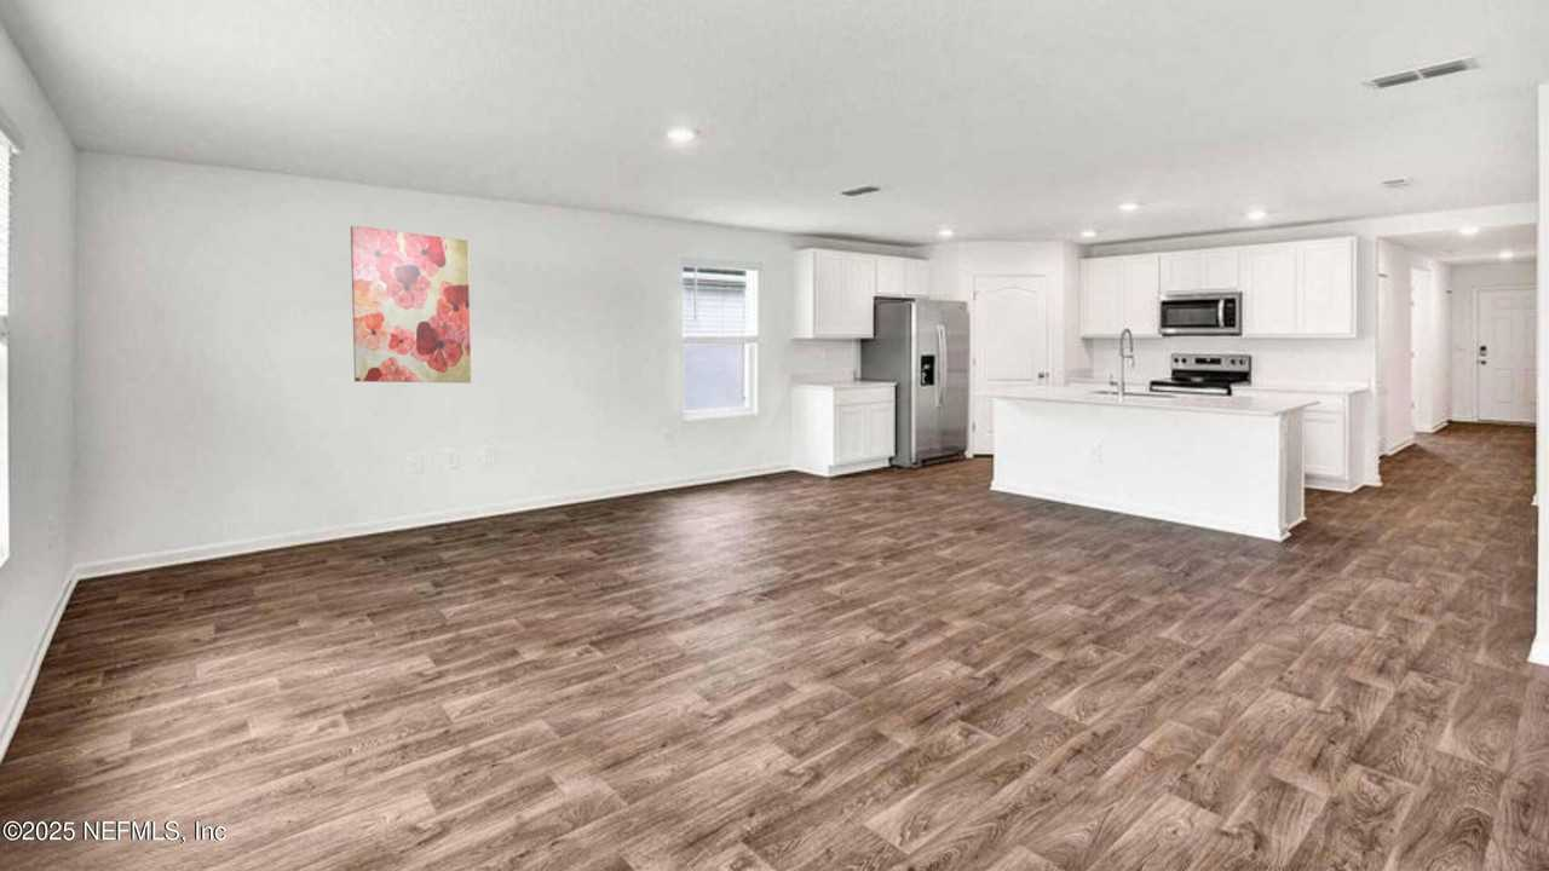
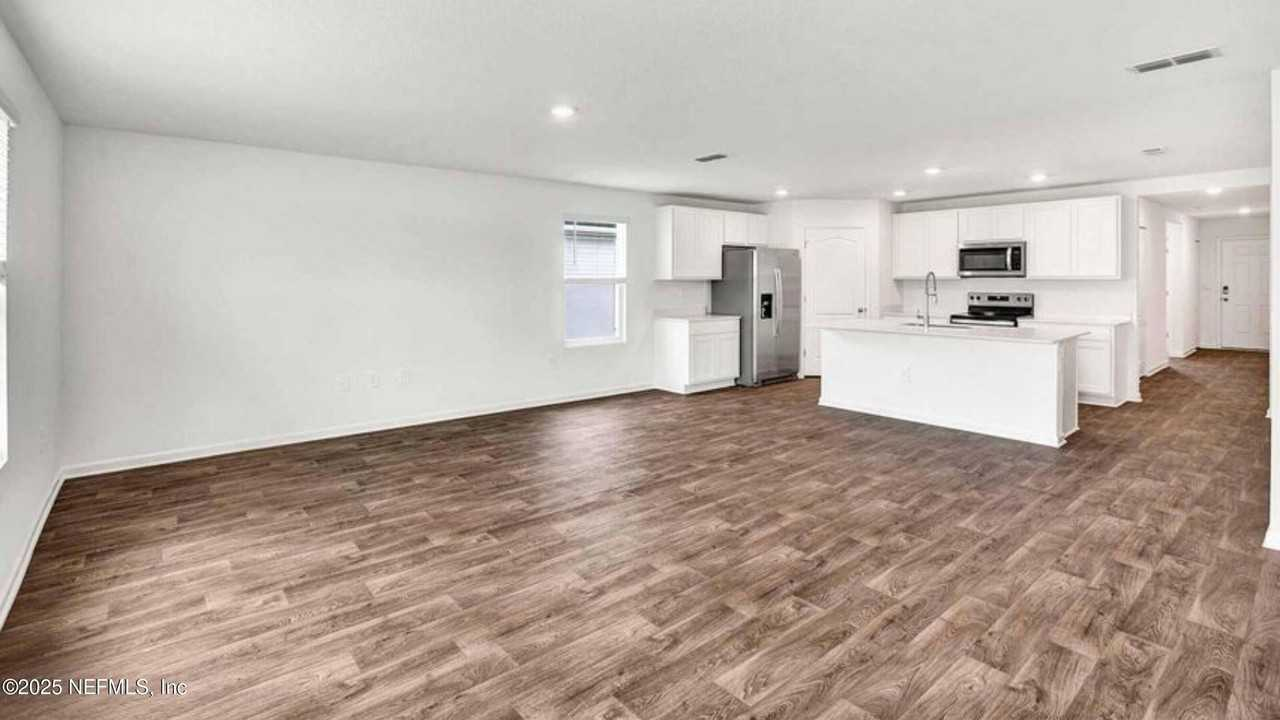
- wall art [350,225,472,385]
